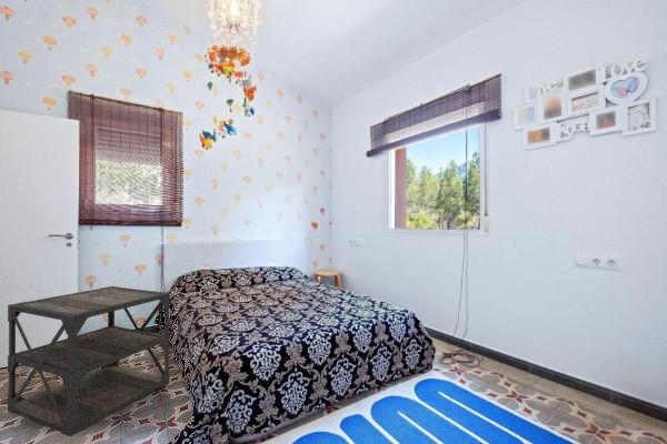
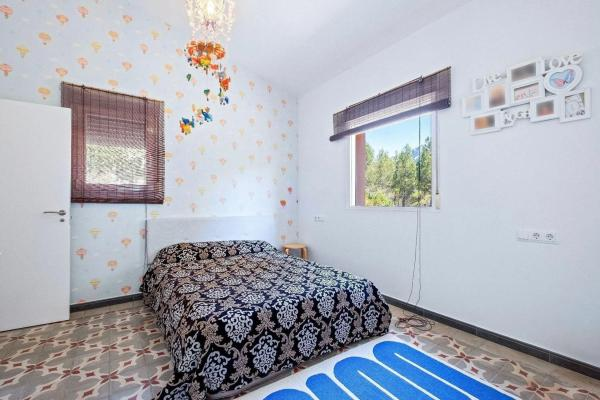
- side table [7,285,171,437]
